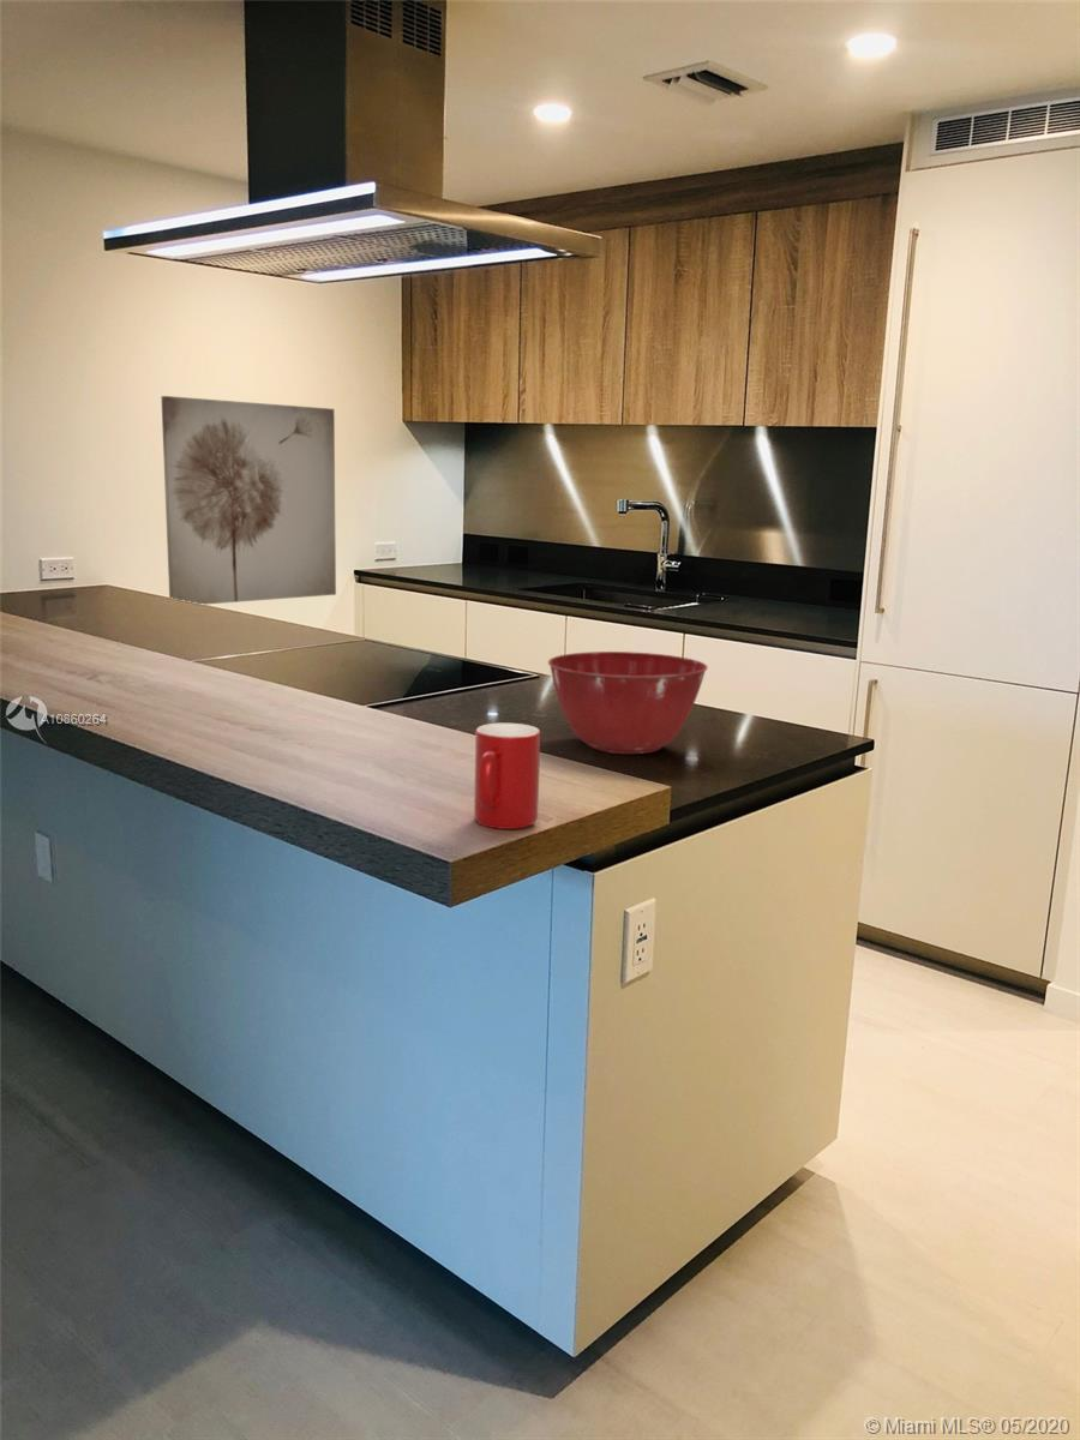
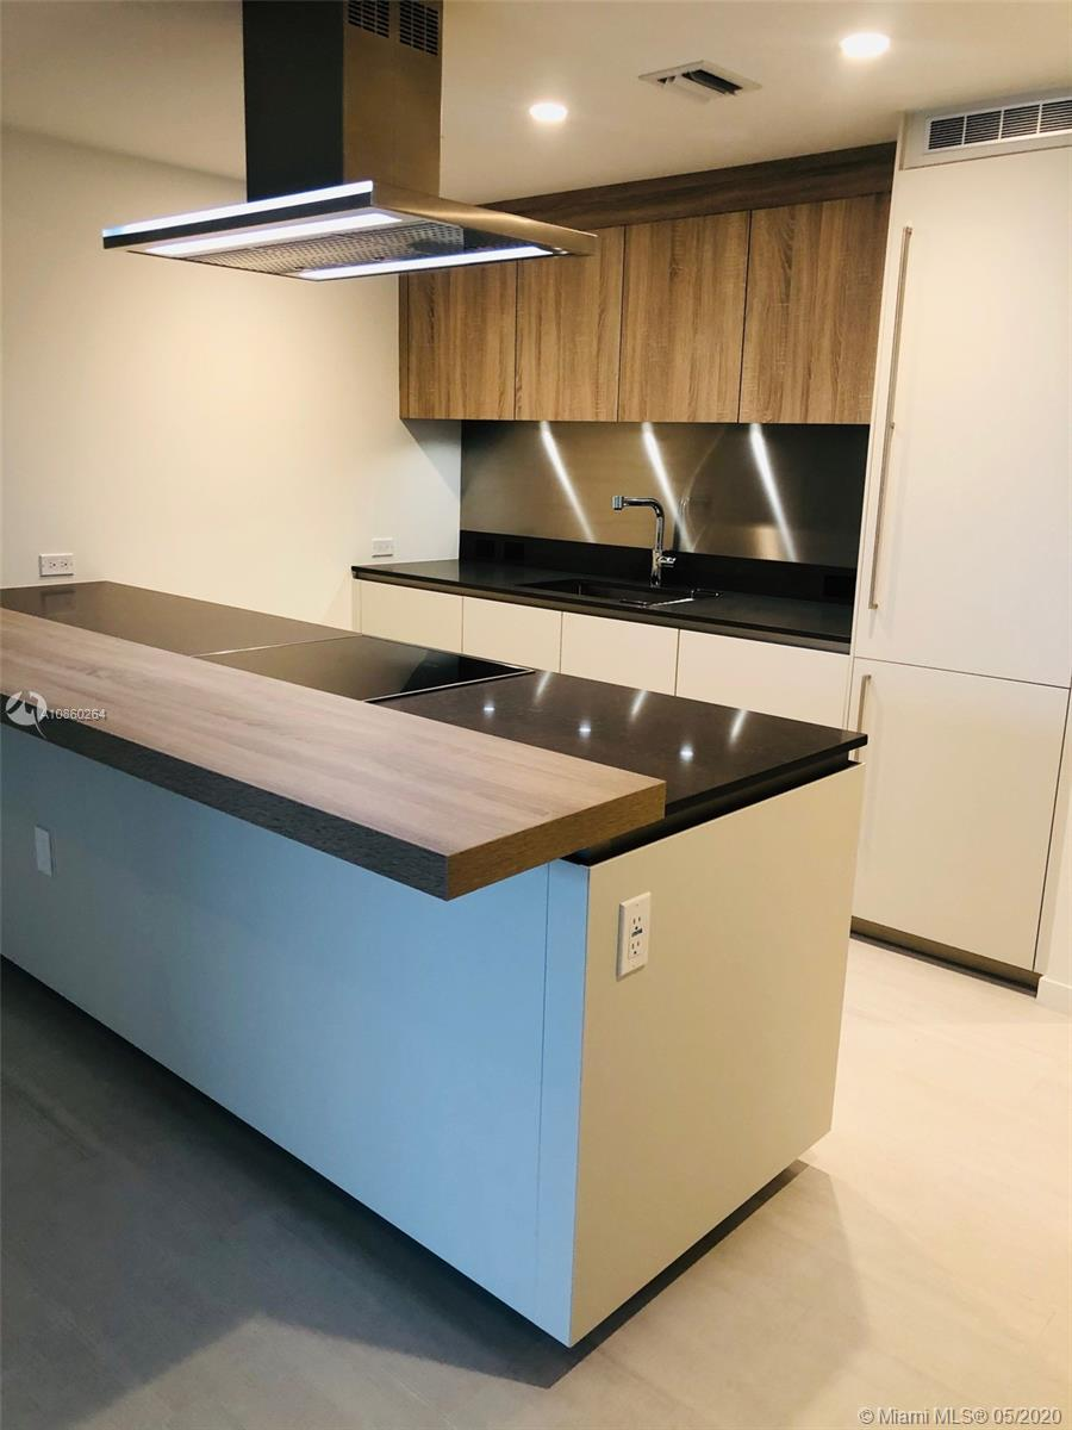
- wall art [160,395,337,606]
- cup [473,722,541,830]
- mixing bowl [547,650,709,755]
